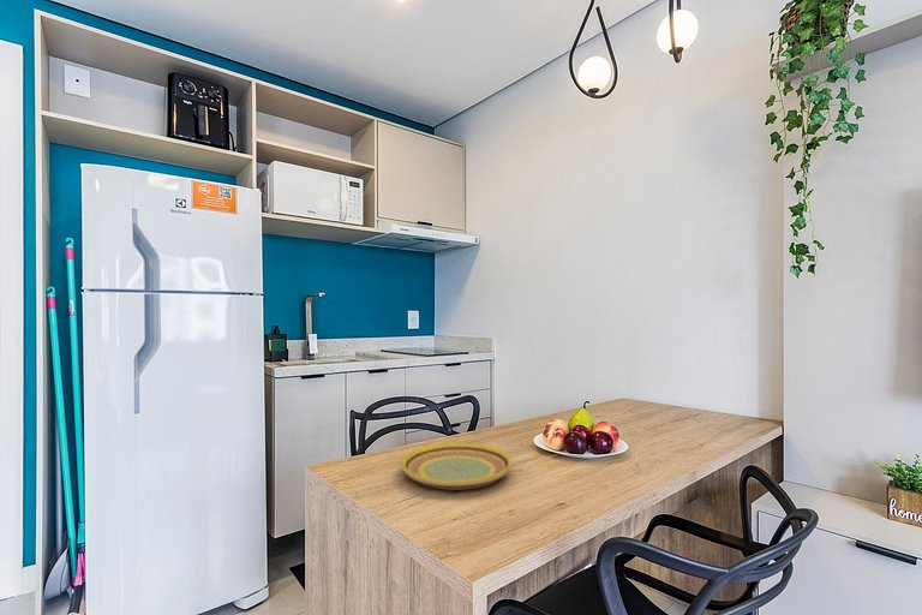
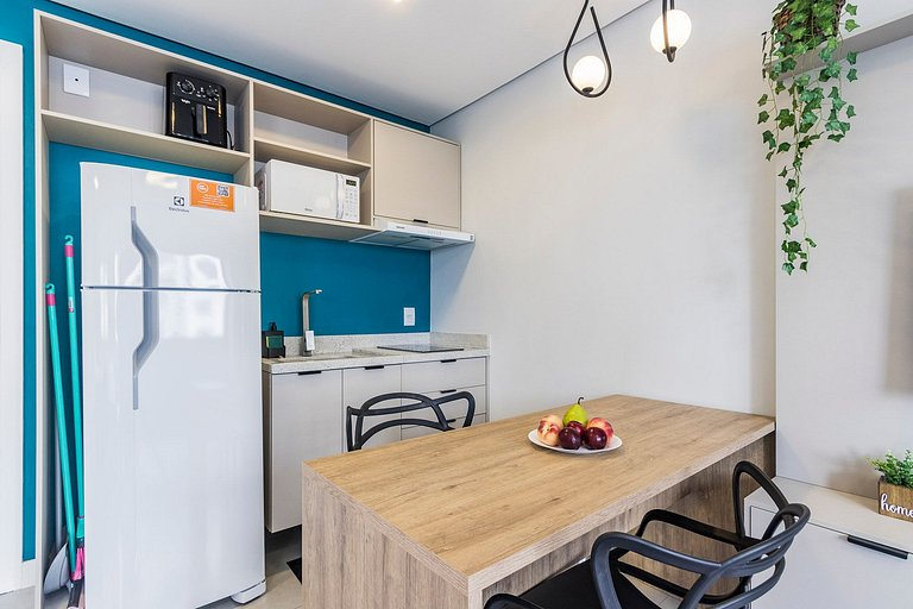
- plate [401,442,513,491]
